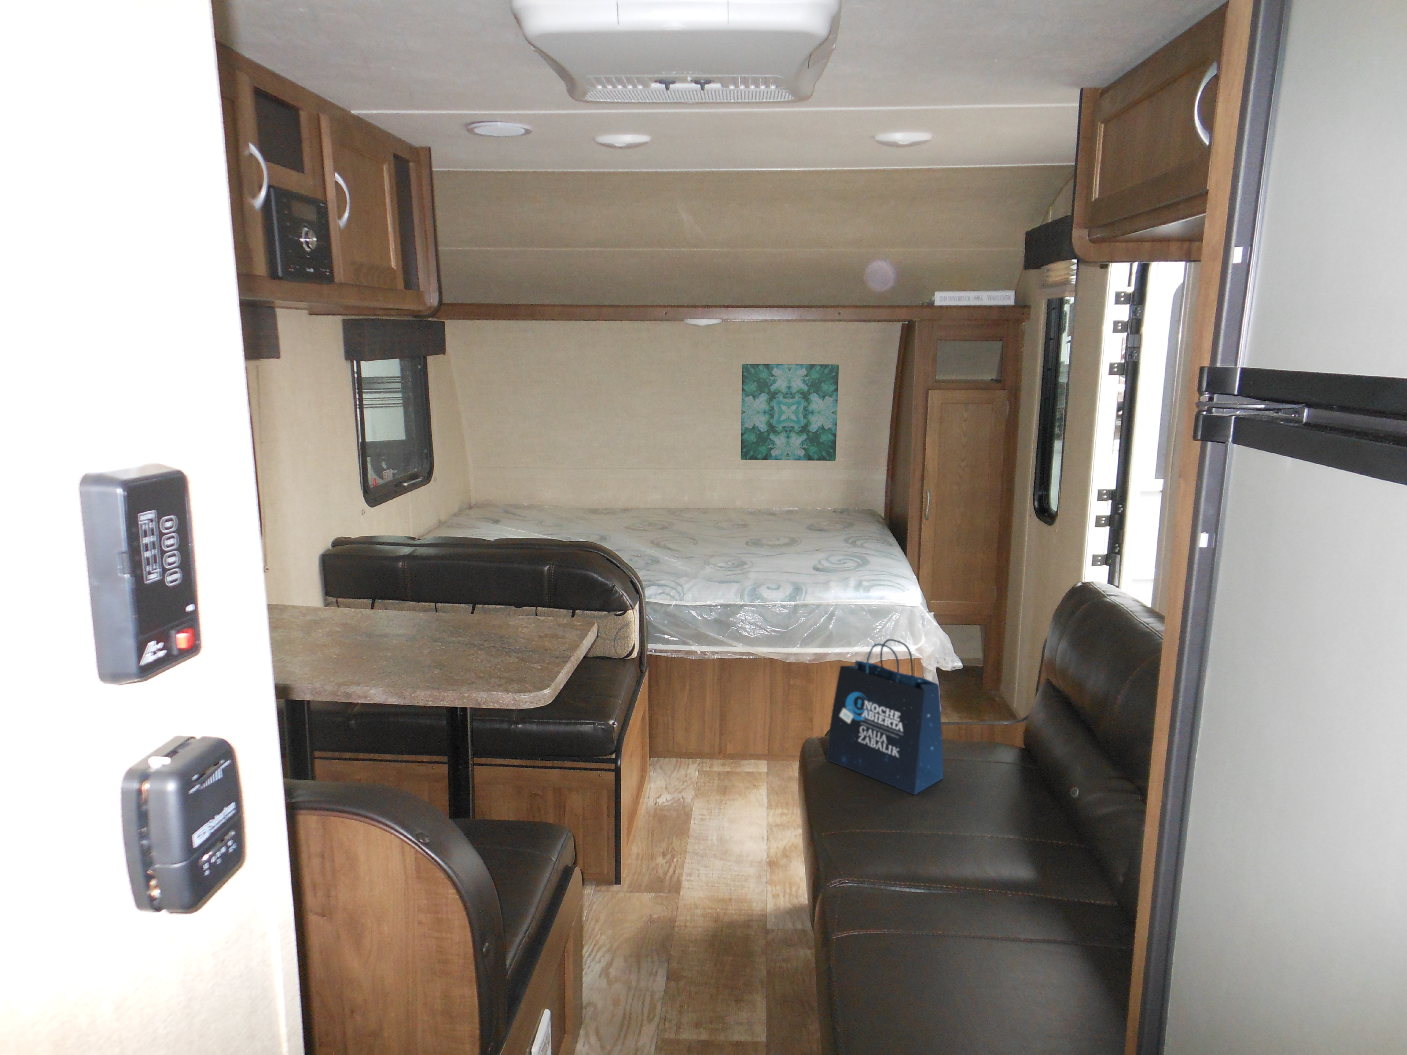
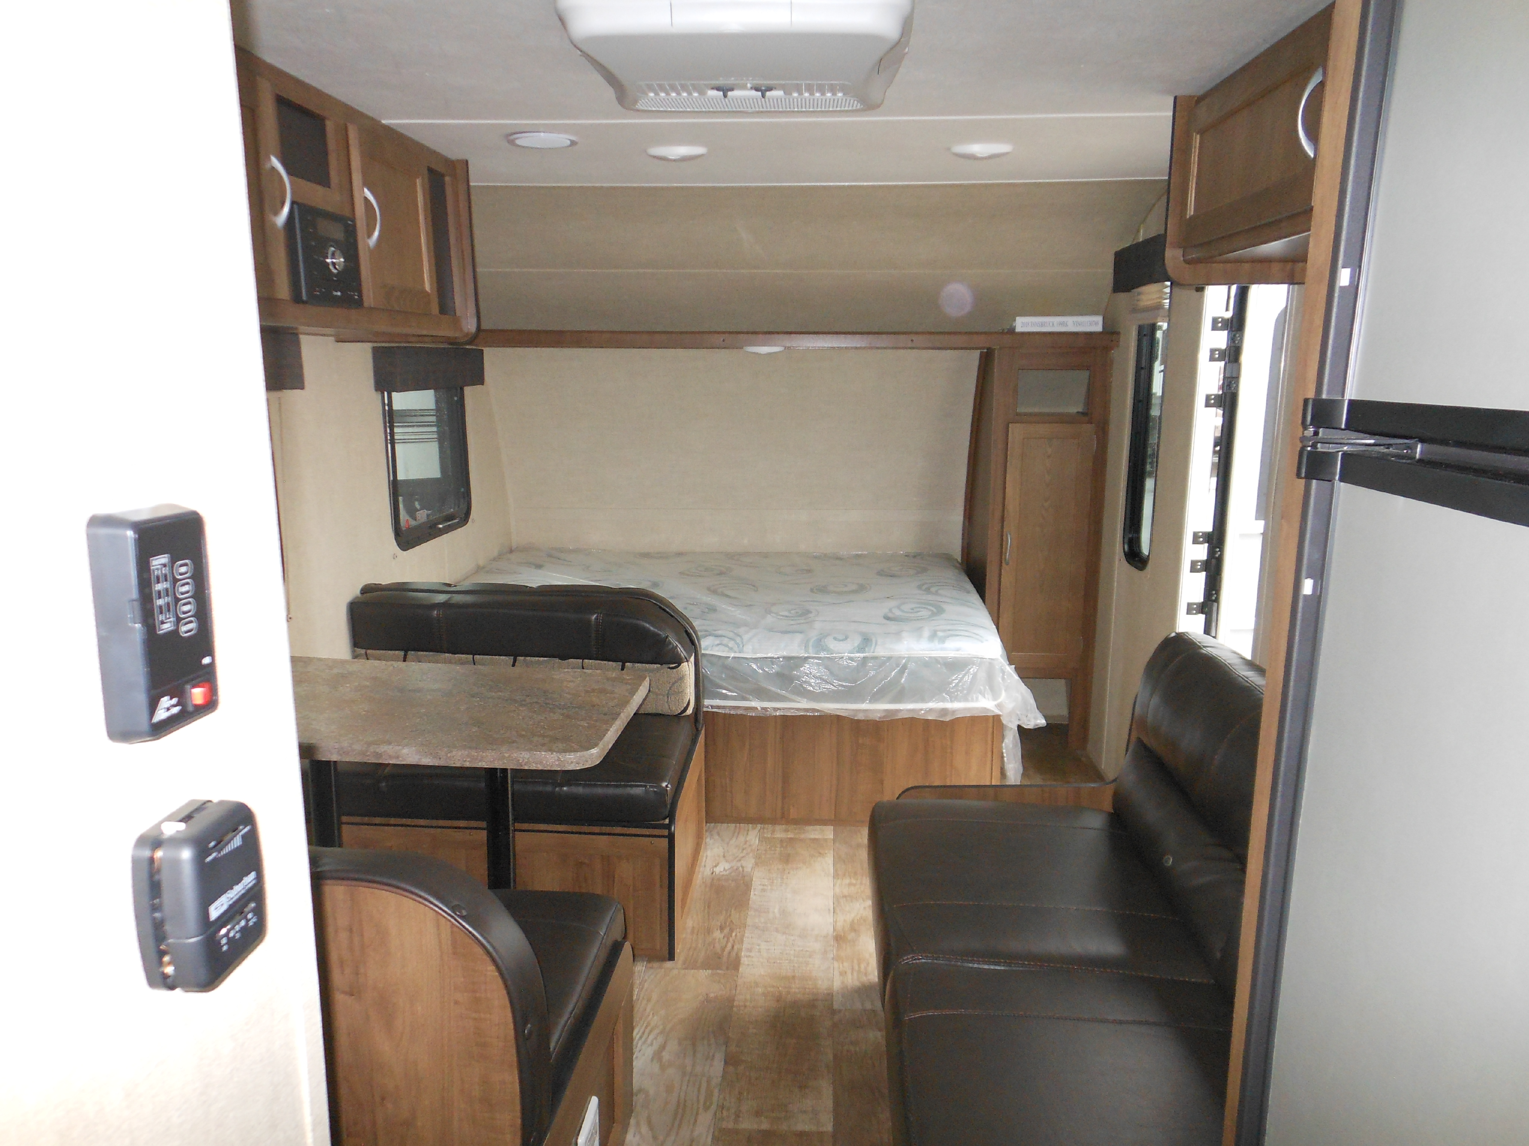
- wall art [740,363,839,461]
- tote bag [826,638,944,796]
